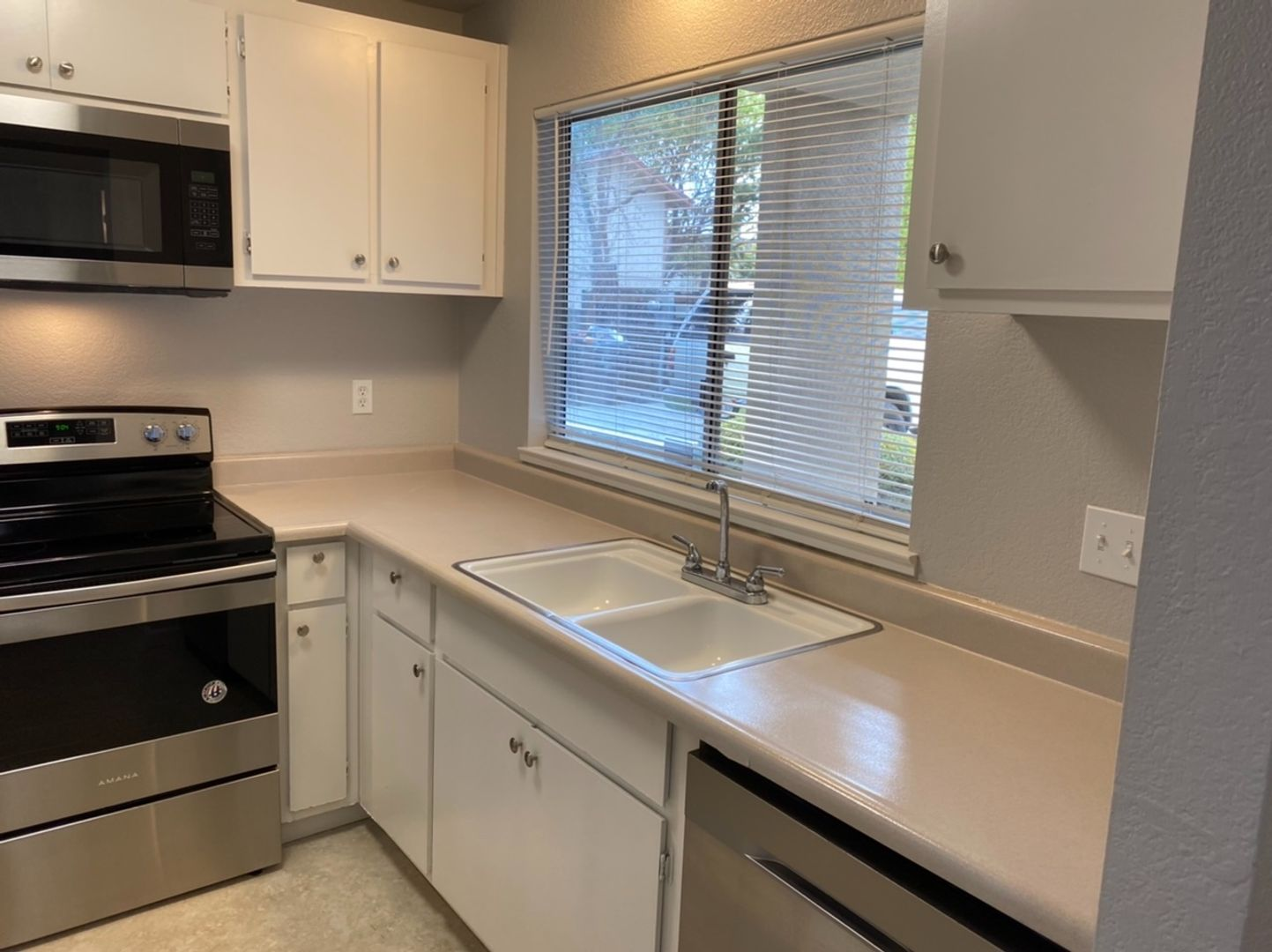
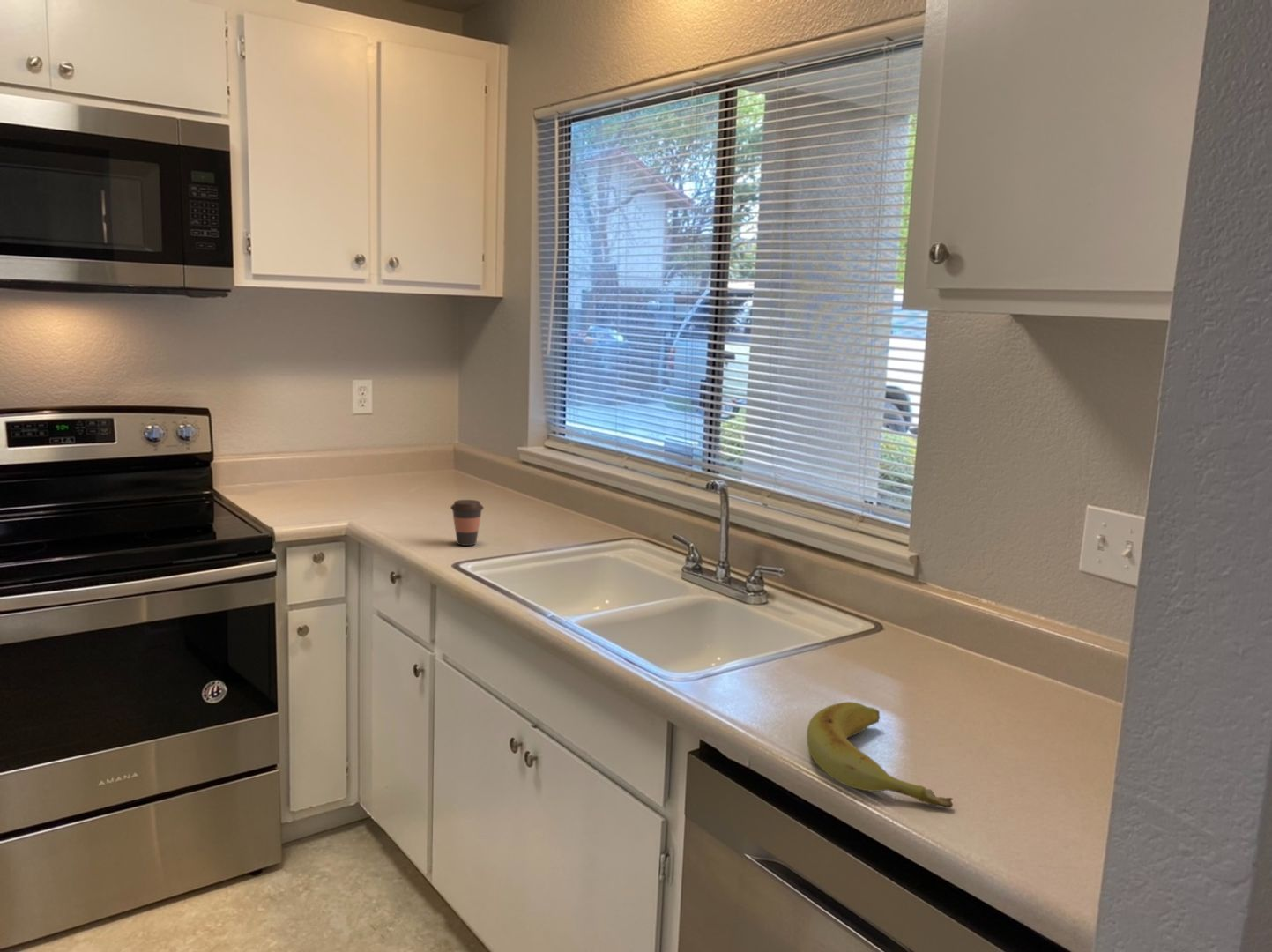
+ banana [806,701,954,809]
+ coffee cup [450,499,485,547]
